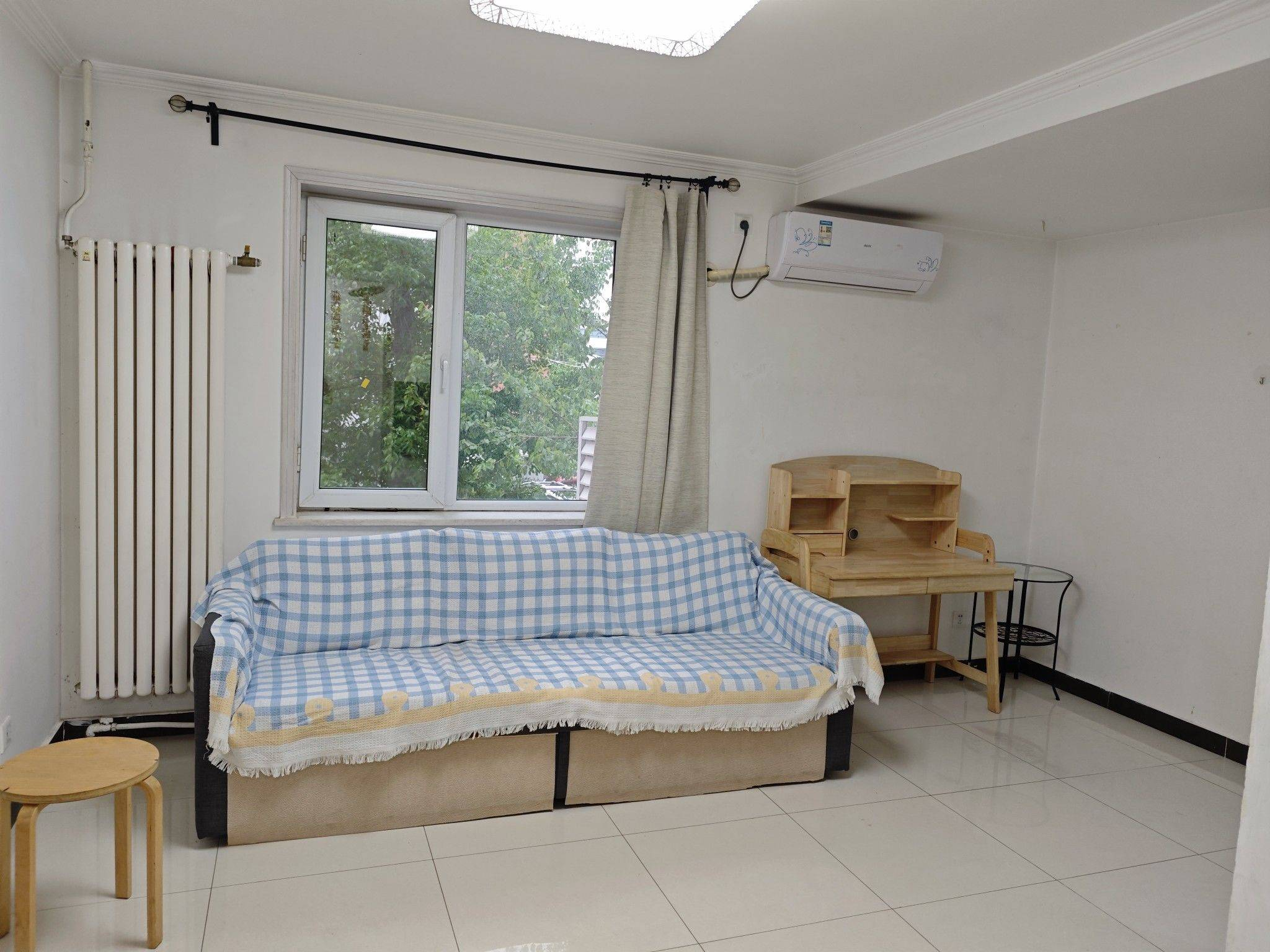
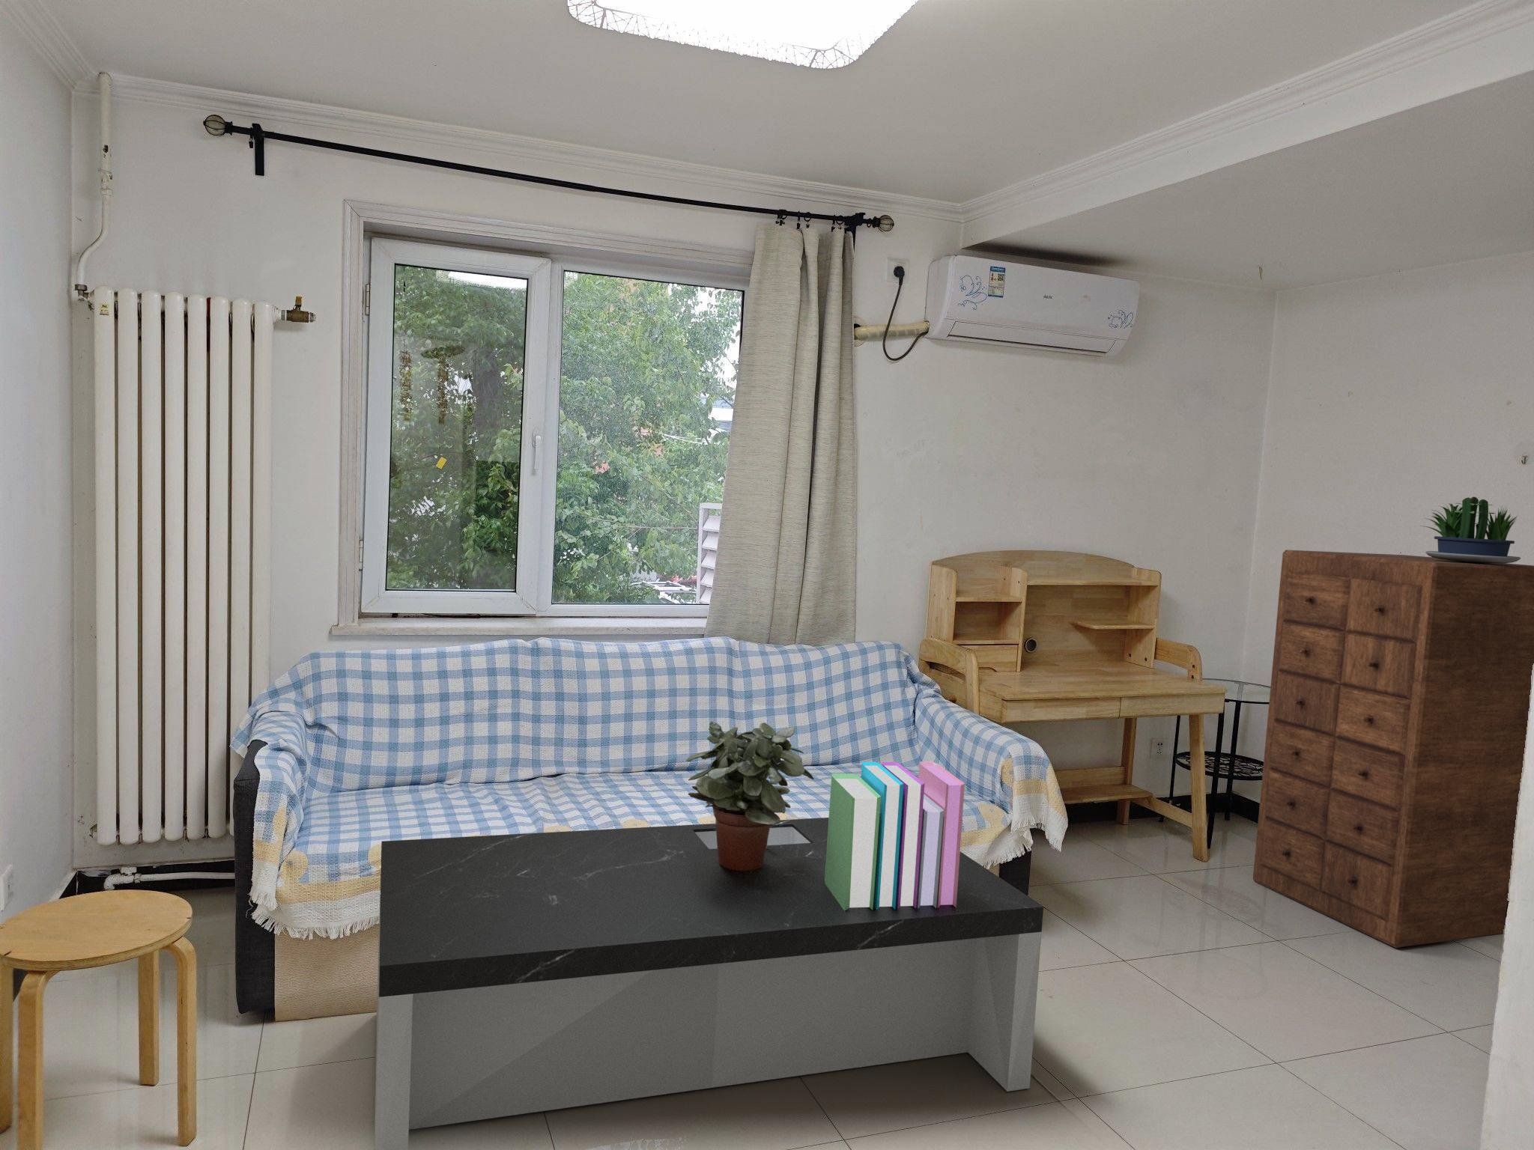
+ potted plant [1413,496,1521,564]
+ dresser [1253,550,1534,948]
+ potted plant [685,720,814,871]
+ books [825,761,965,911]
+ coffee table [373,817,1044,1150]
